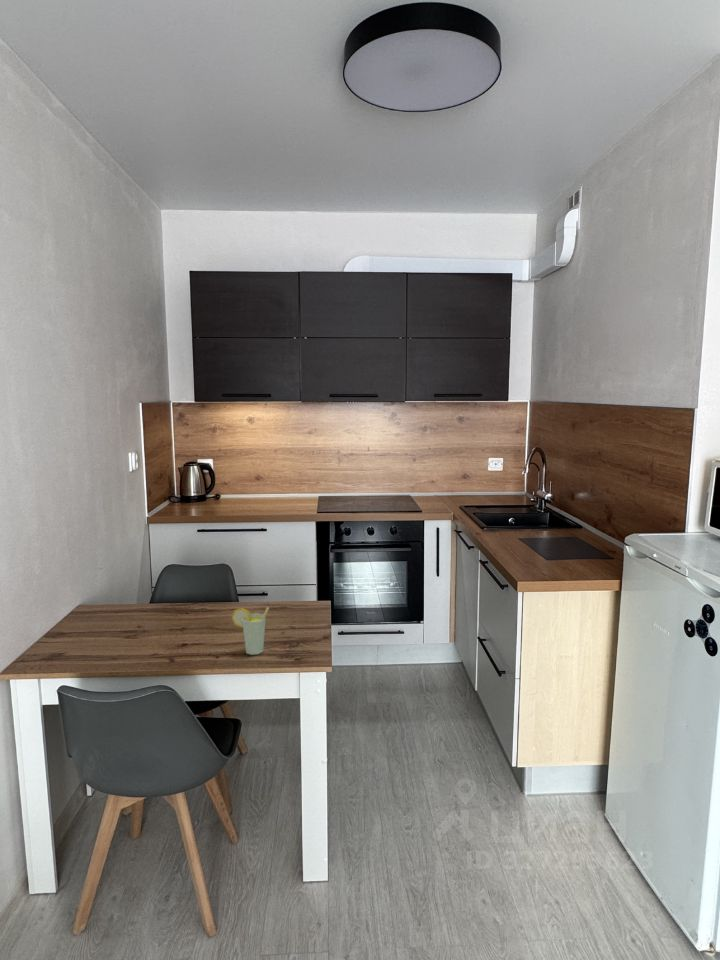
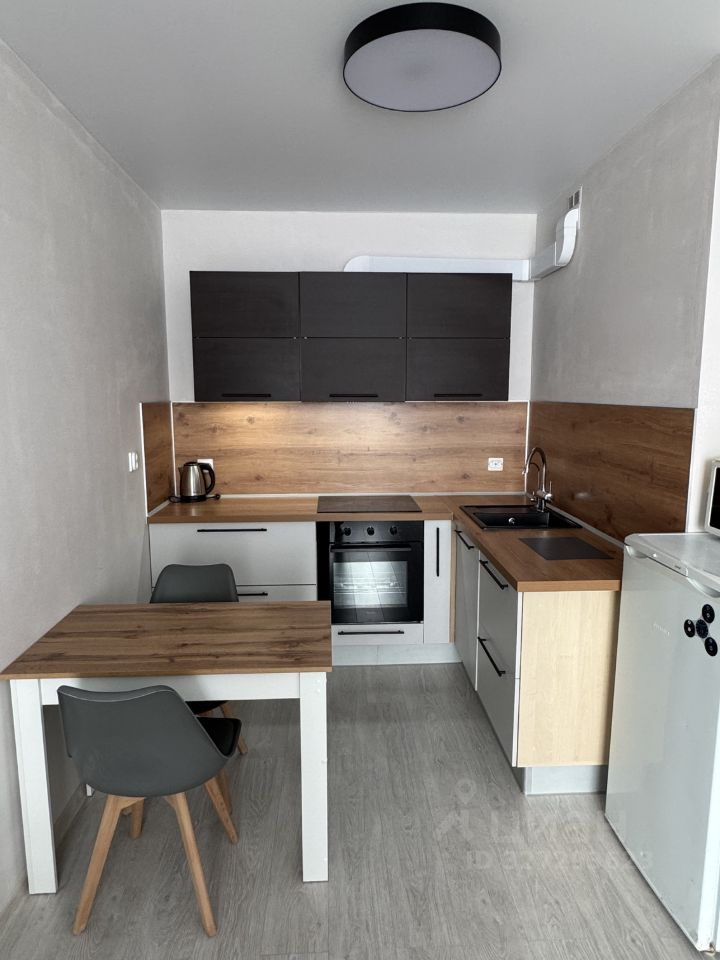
- cup [231,606,270,656]
